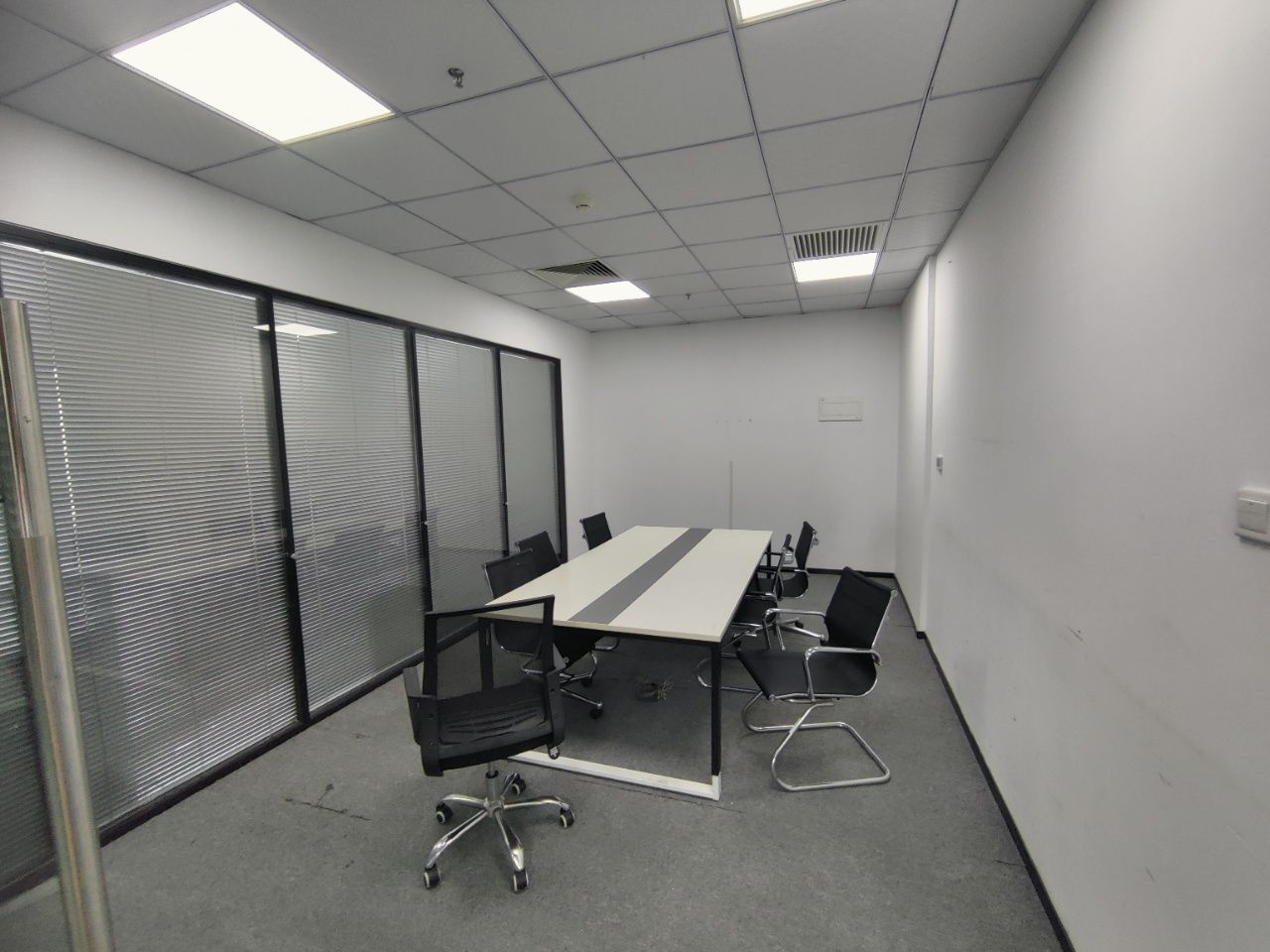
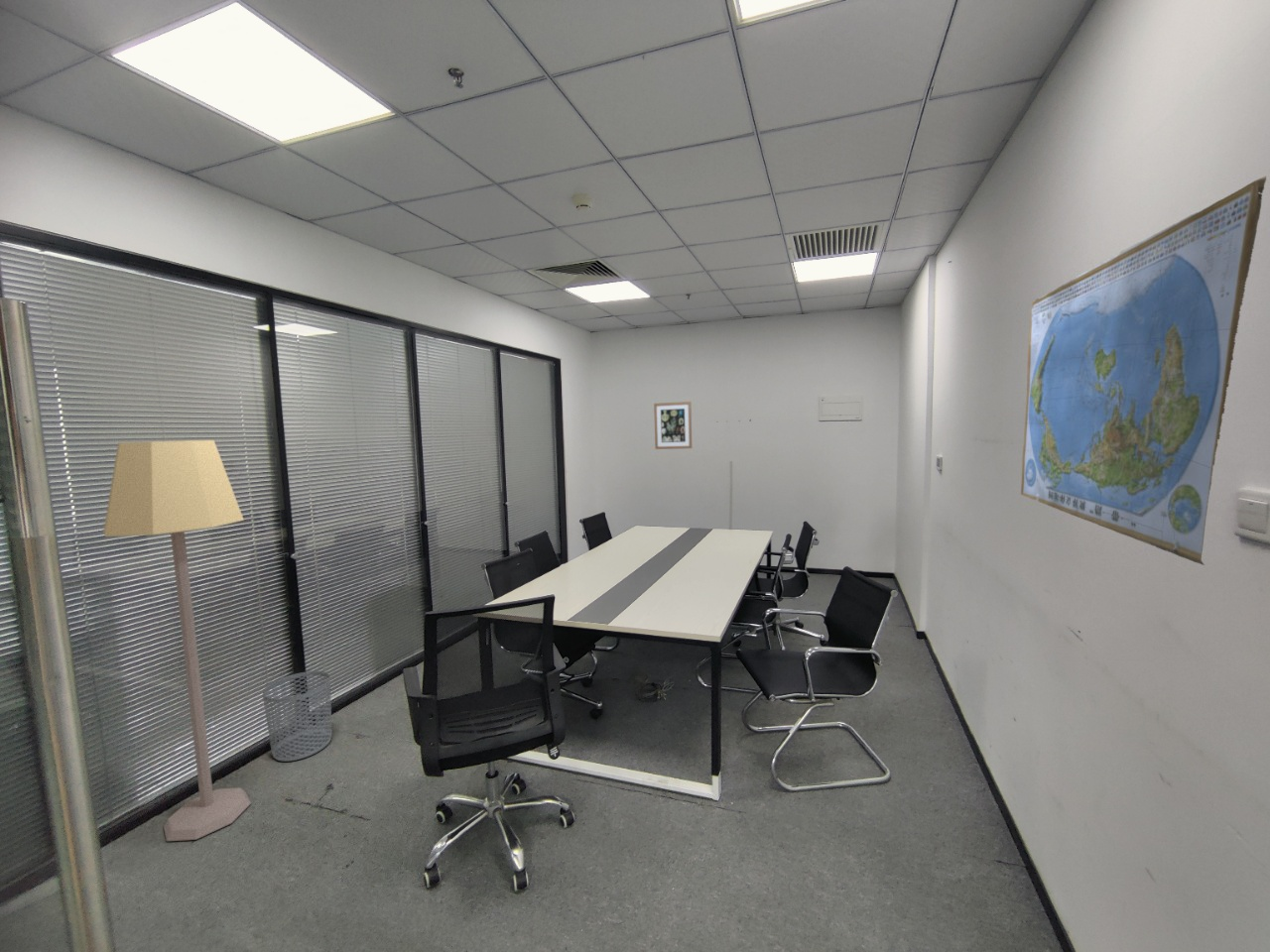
+ lamp [102,439,252,842]
+ waste bin [262,670,333,763]
+ world map [1020,176,1267,566]
+ wall art [653,401,693,450]
